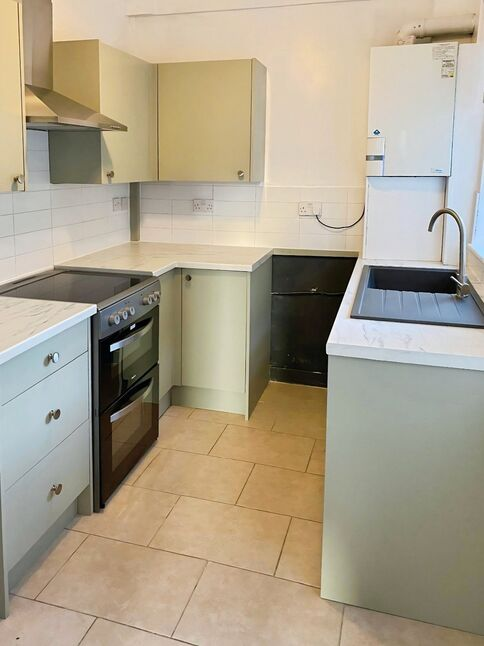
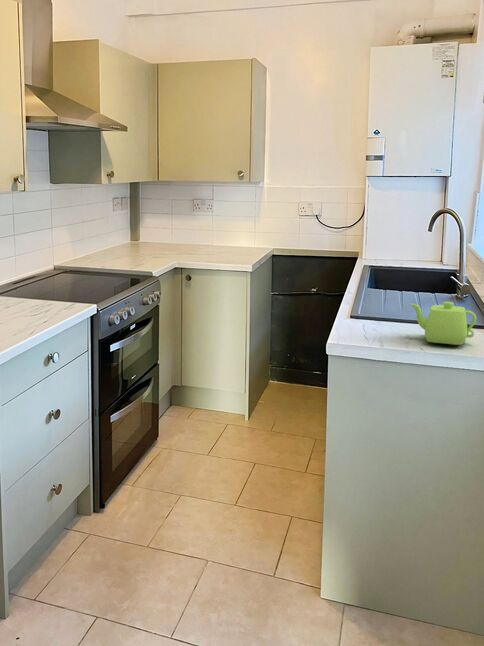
+ teapot [408,301,477,346]
